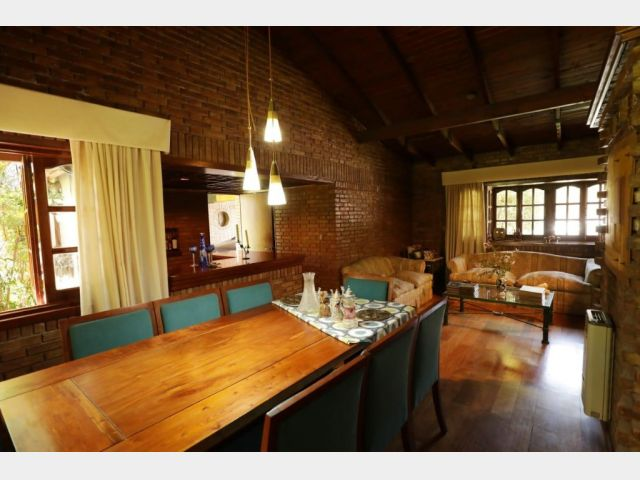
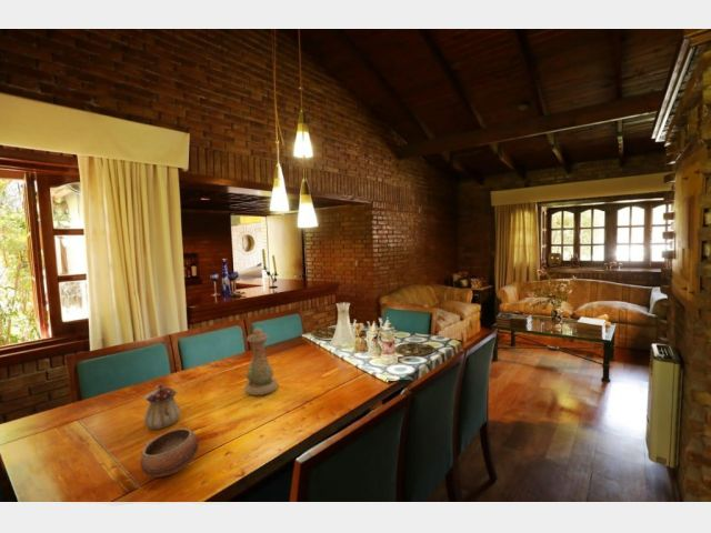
+ teapot [143,383,181,431]
+ bowl [139,428,200,479]
+ vase [243,326,279,396]
